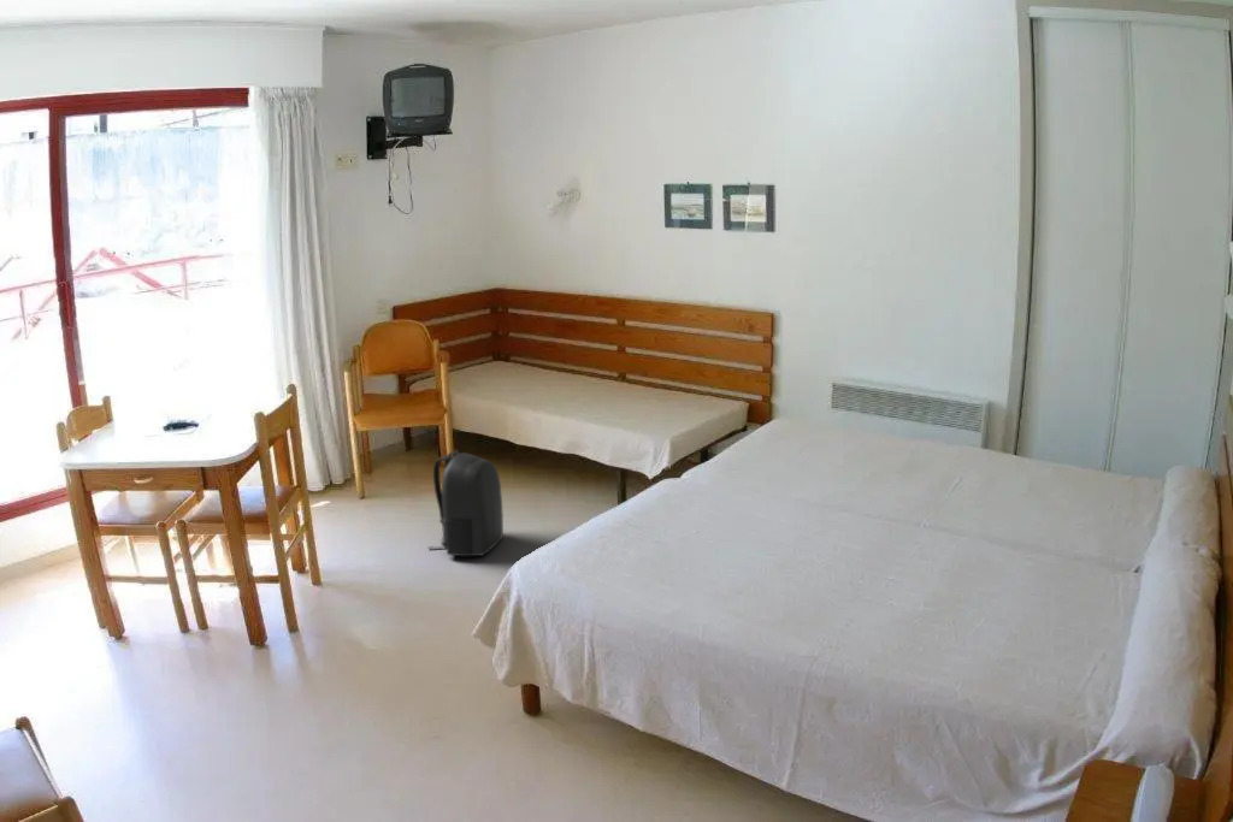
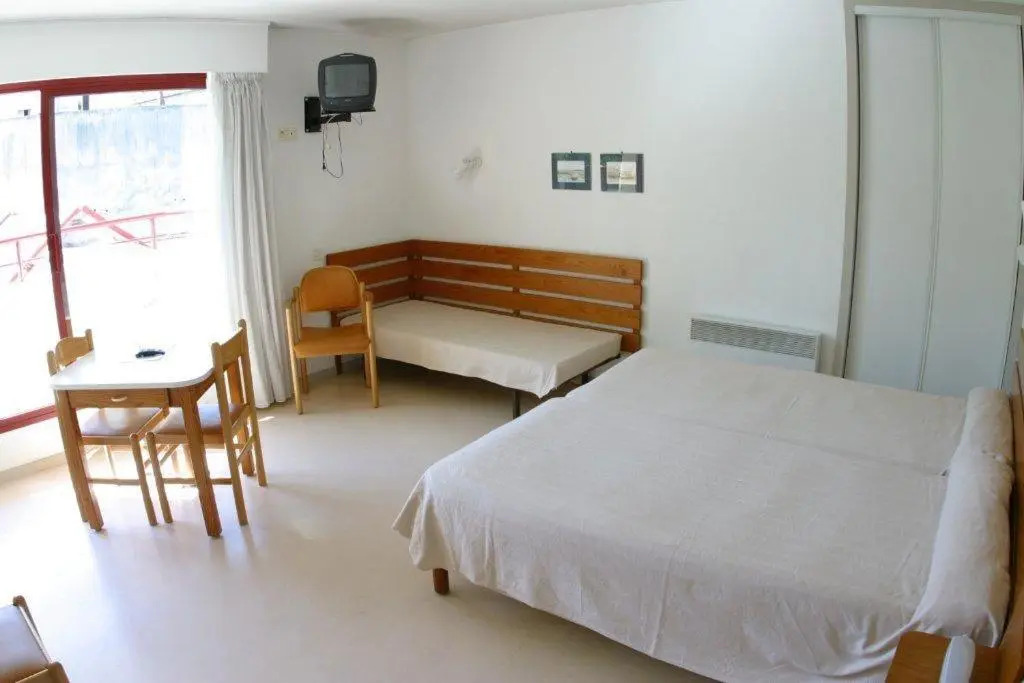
- backpack [426,449,505,557]
